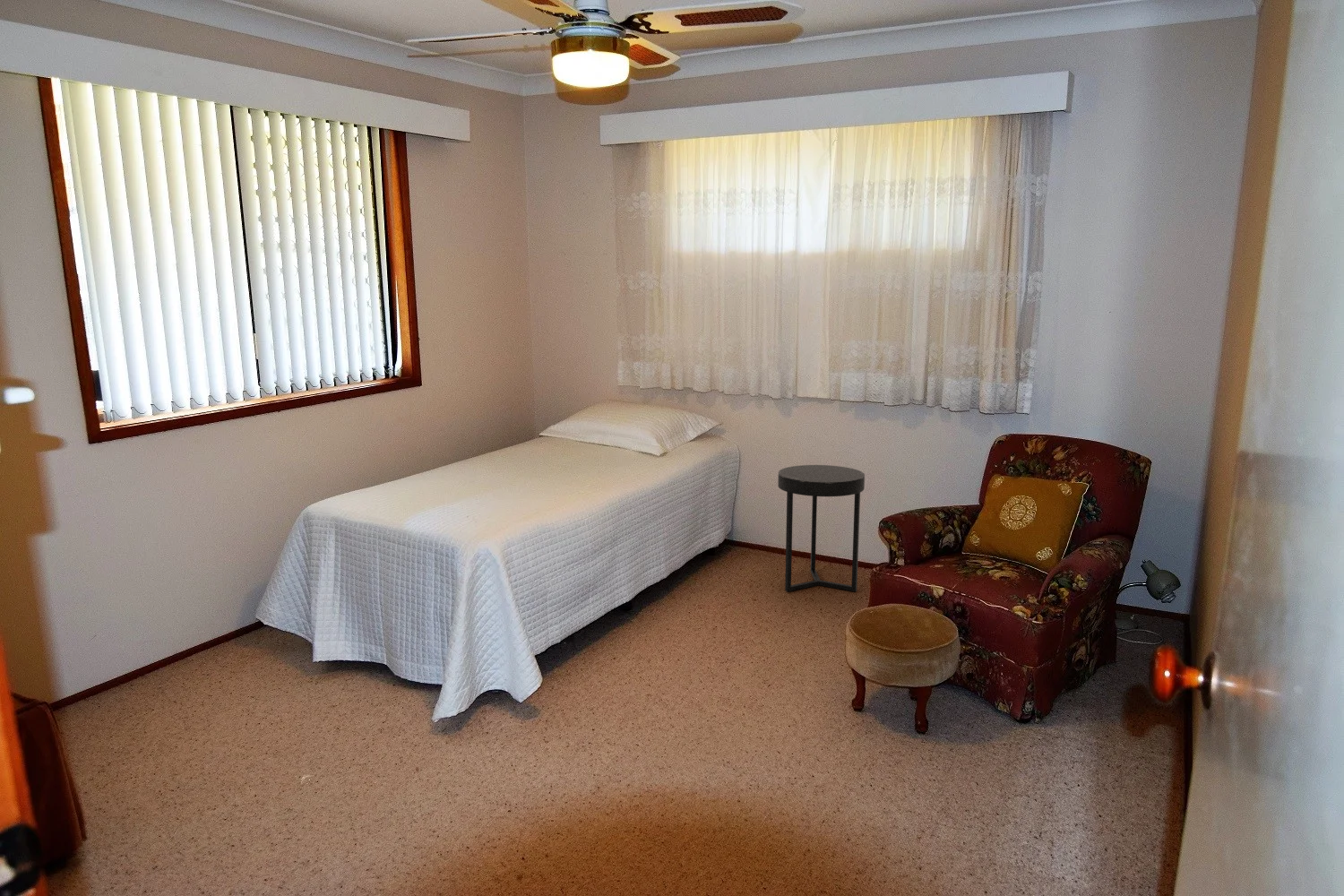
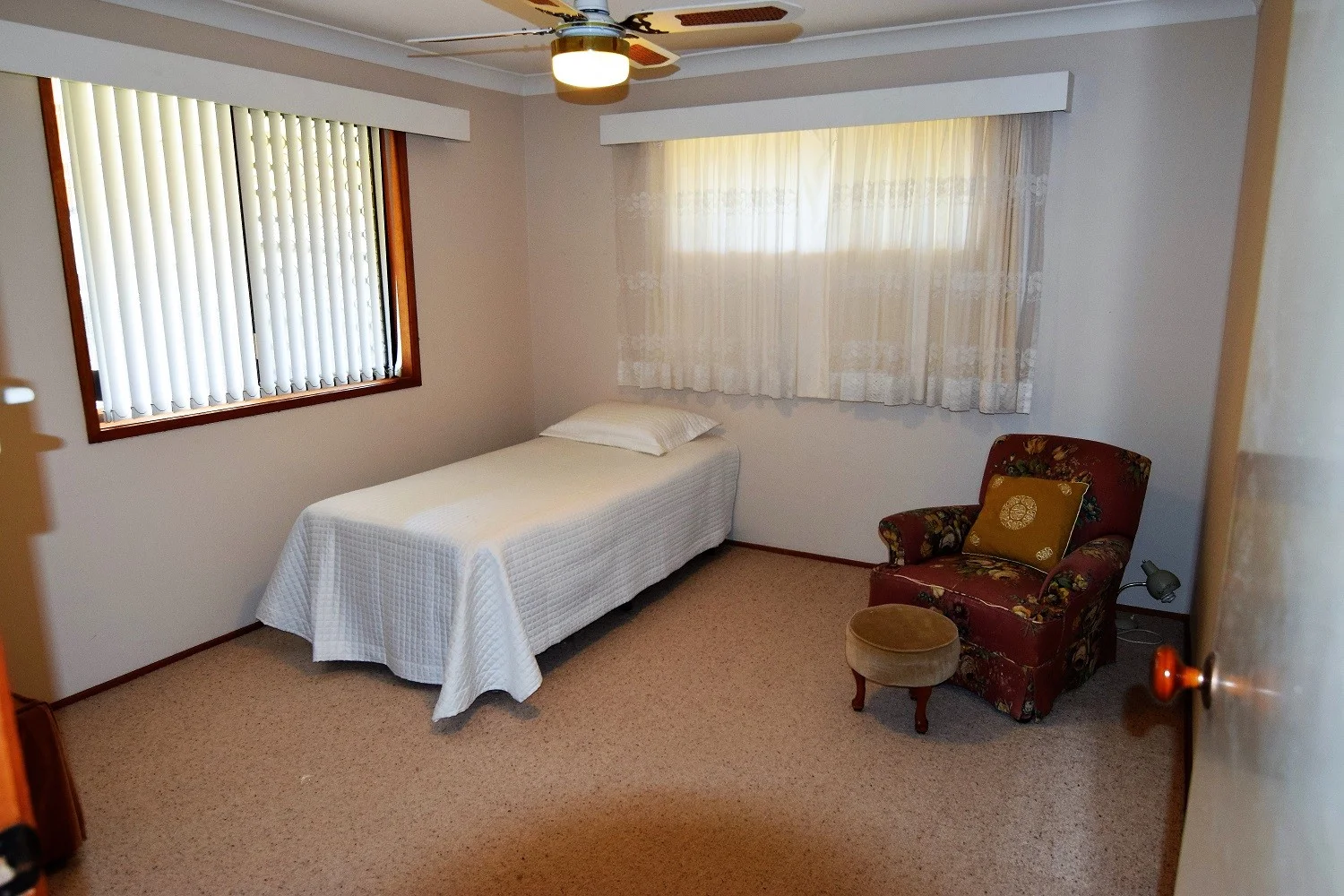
- side table [777,464,866,592]
